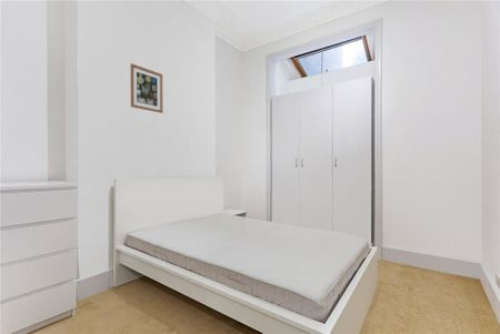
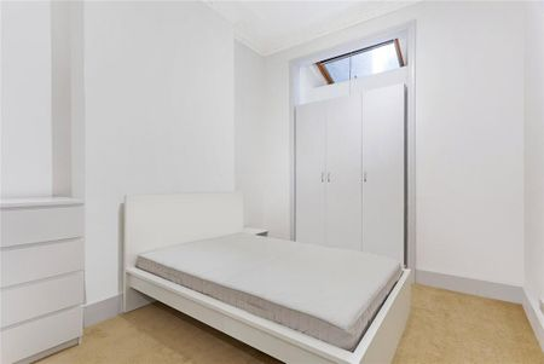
- wall art [129,62,163,114]
